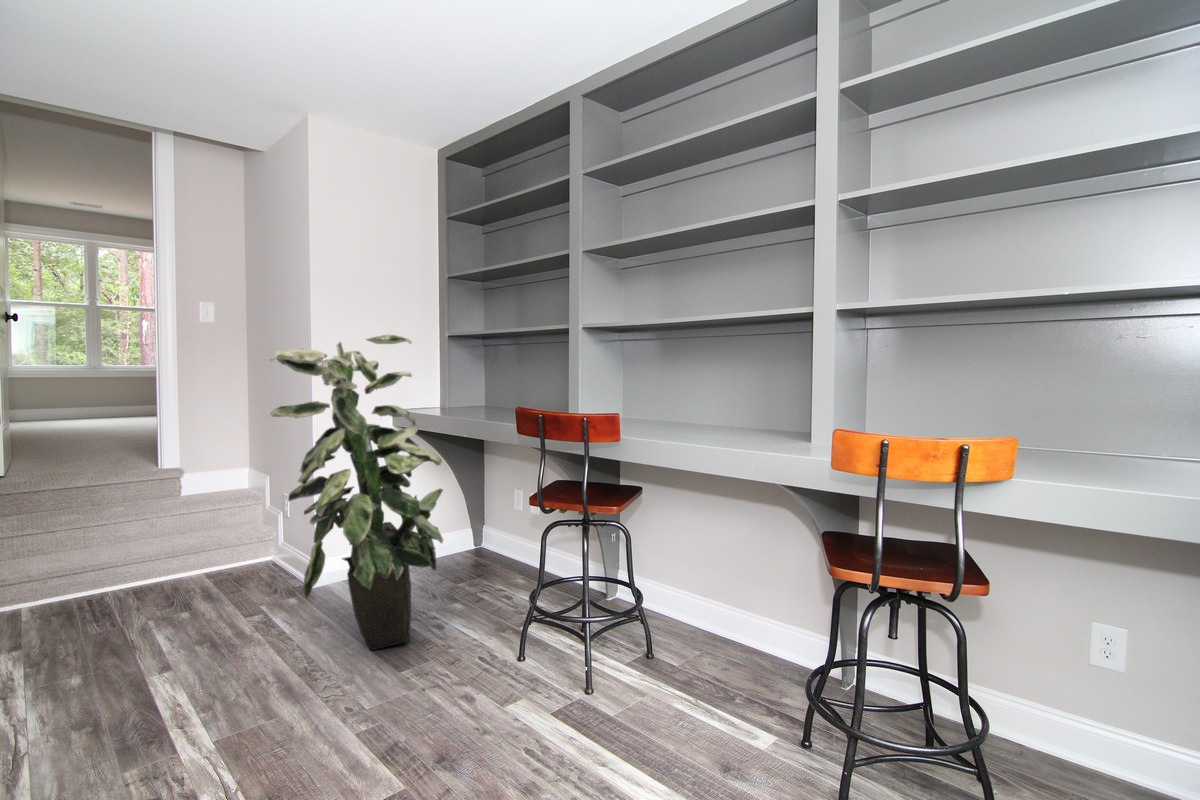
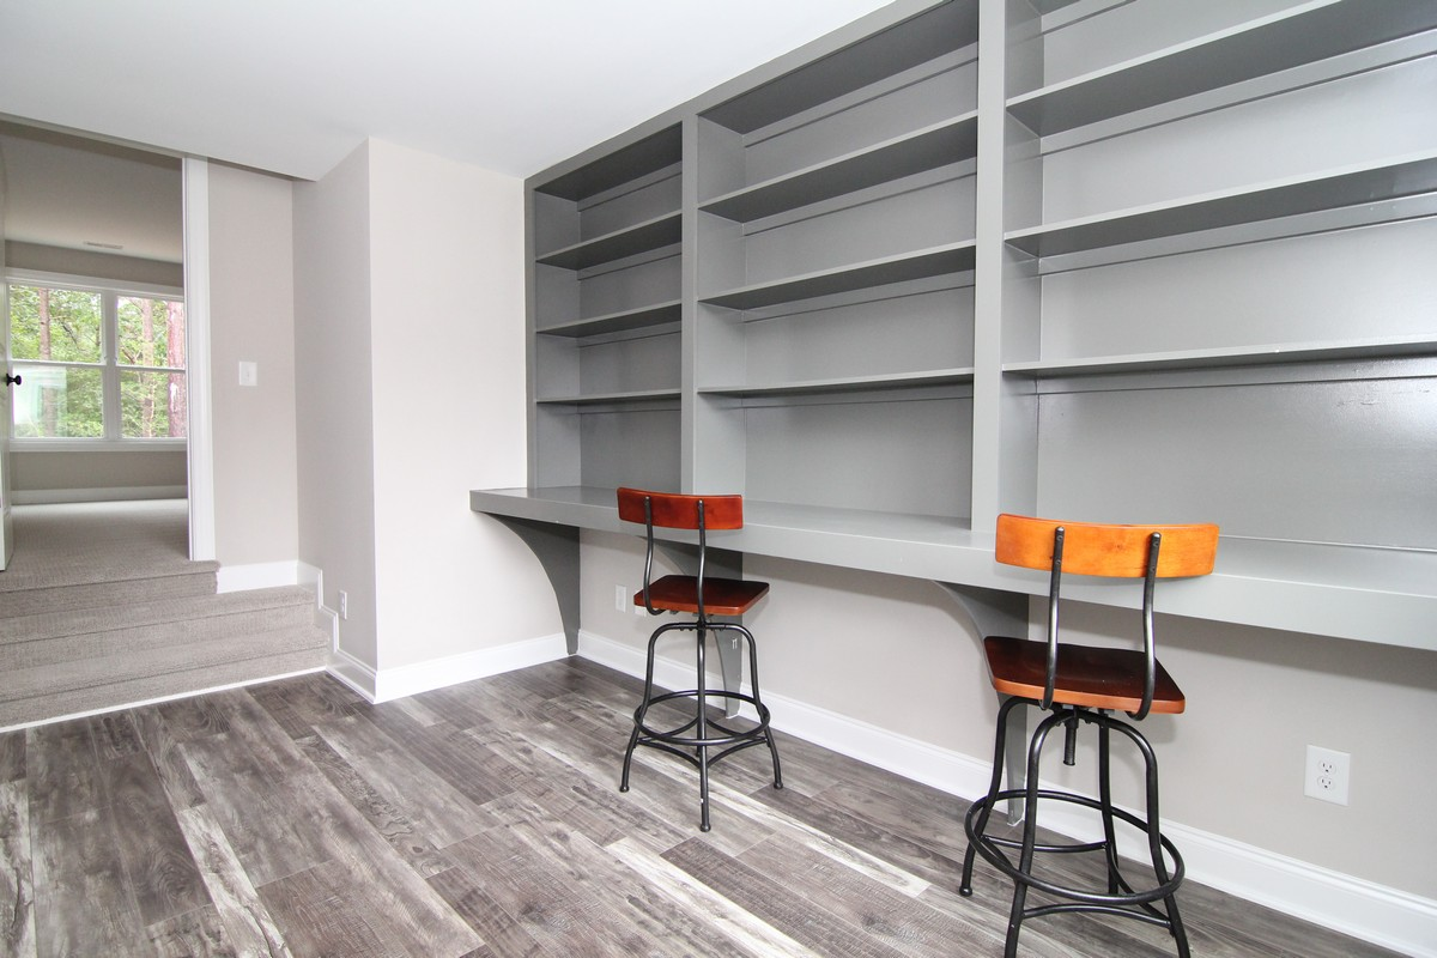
- indoor plant [269,334,445,651]
